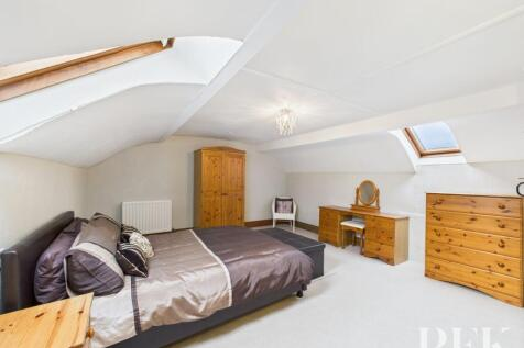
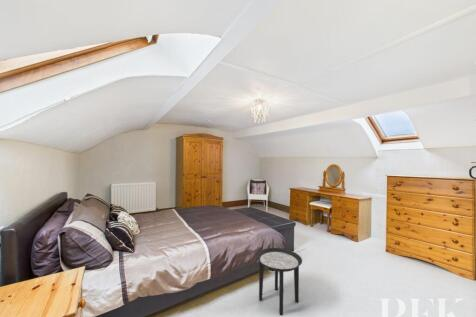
+ side table [256,247,303,316]
